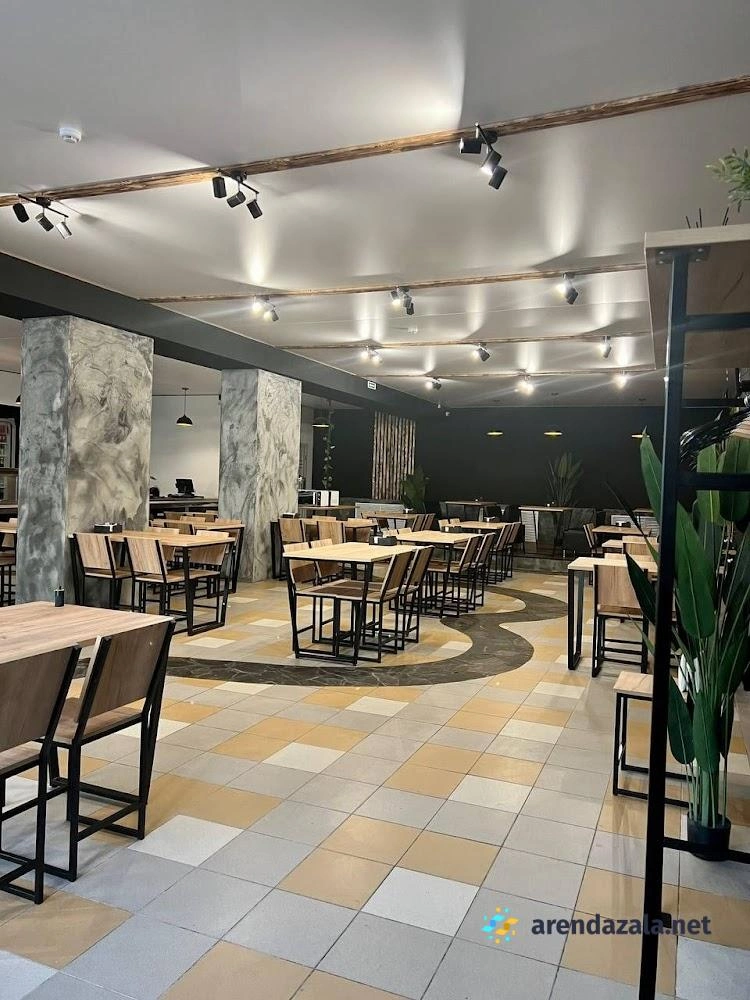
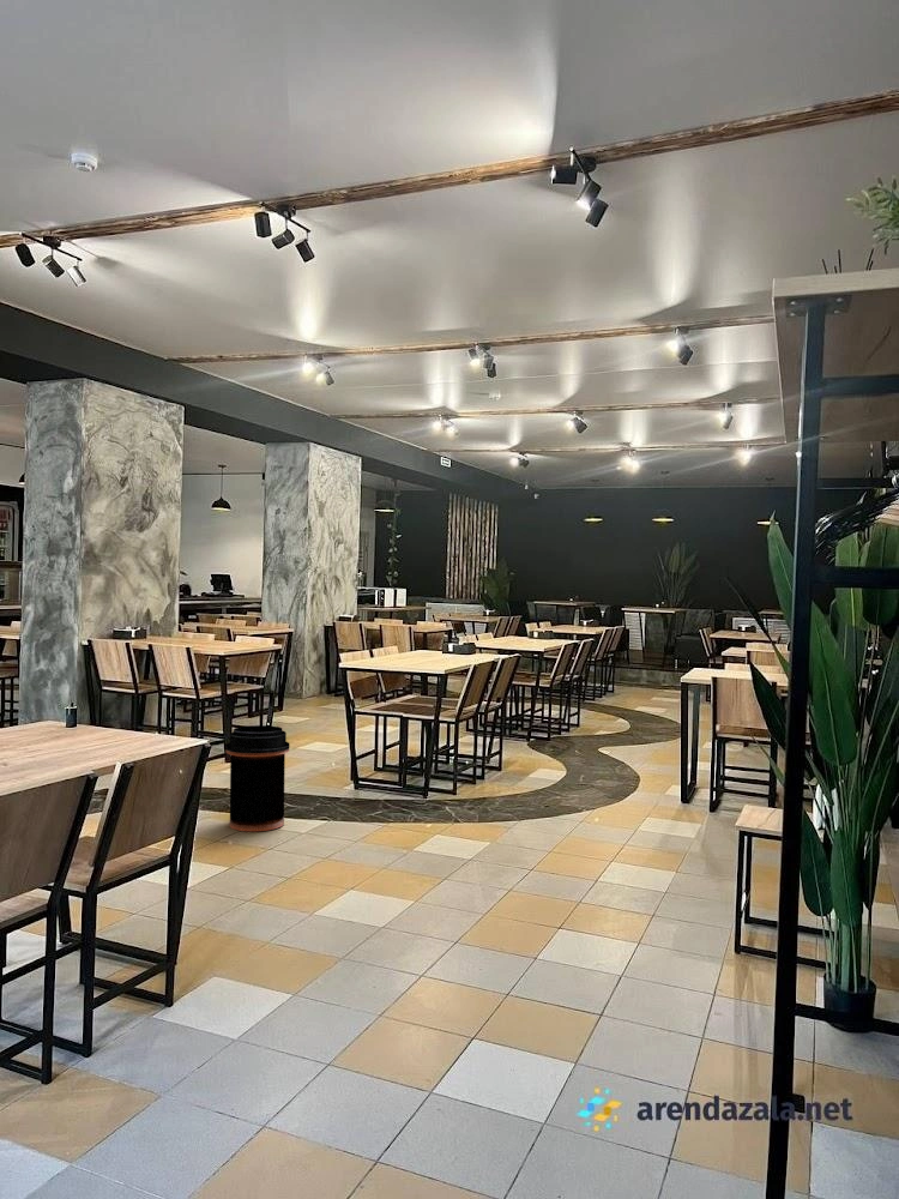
+ trash can [224,724,291,832]
